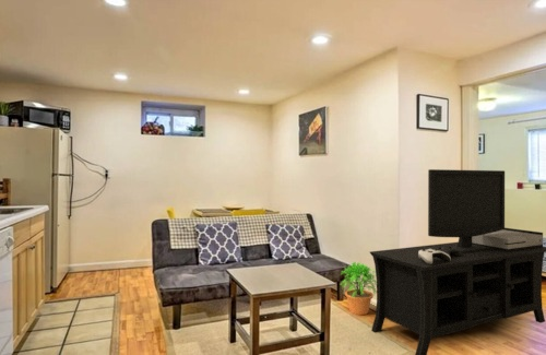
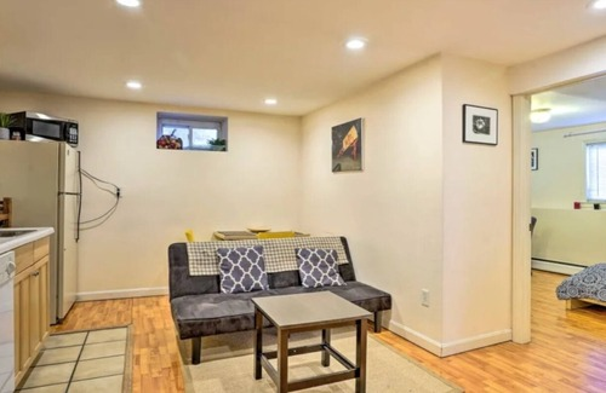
- potted plant [339,261,377,316]
- media console [369,168,546,355]
